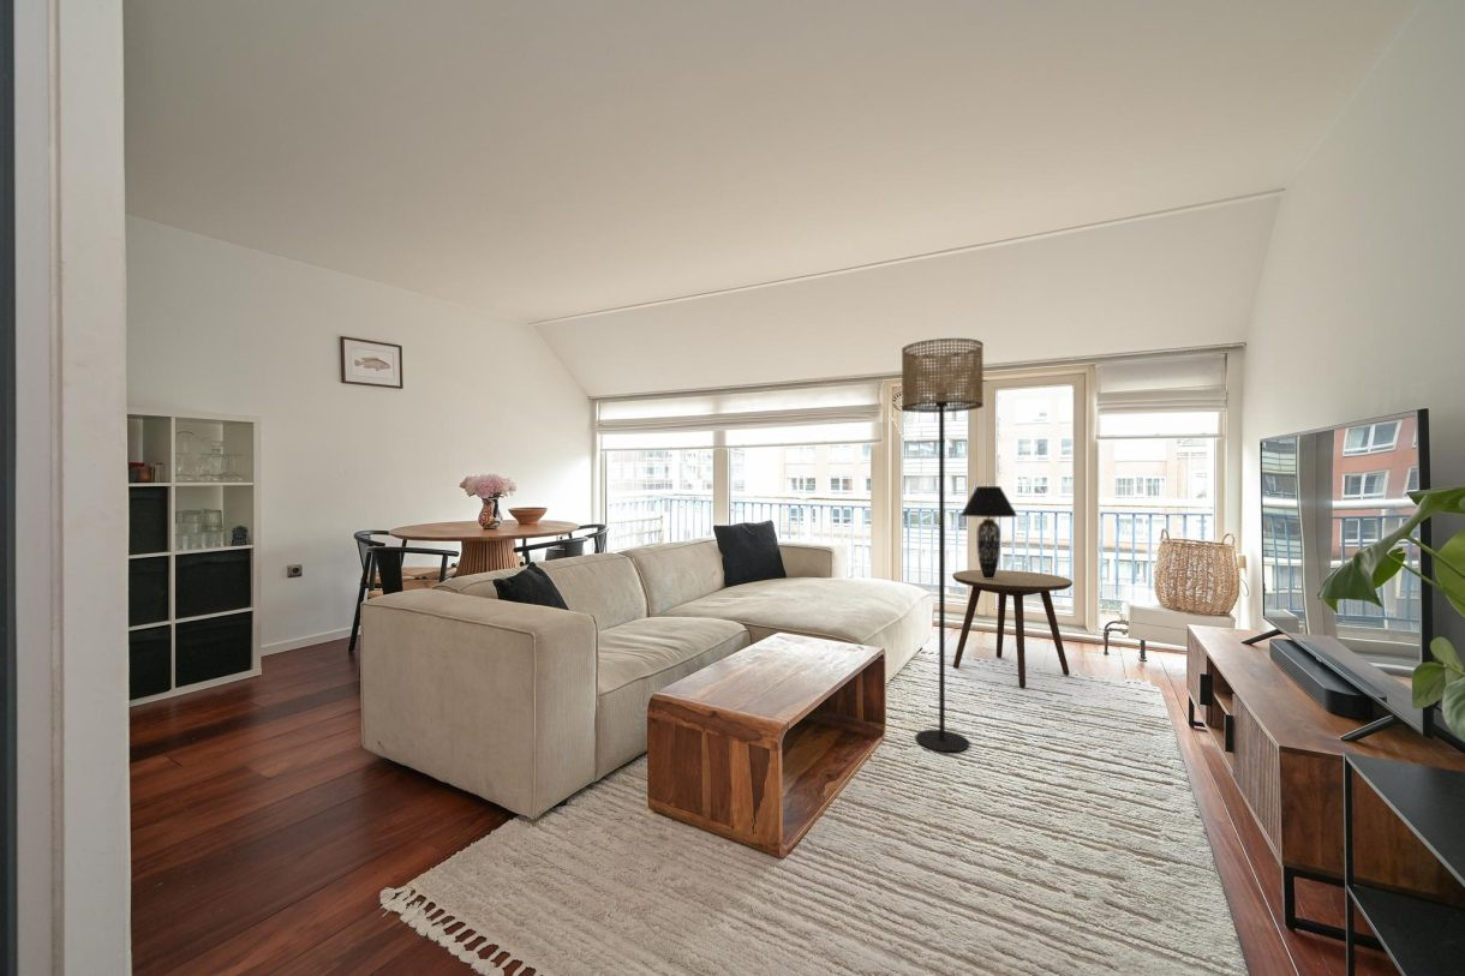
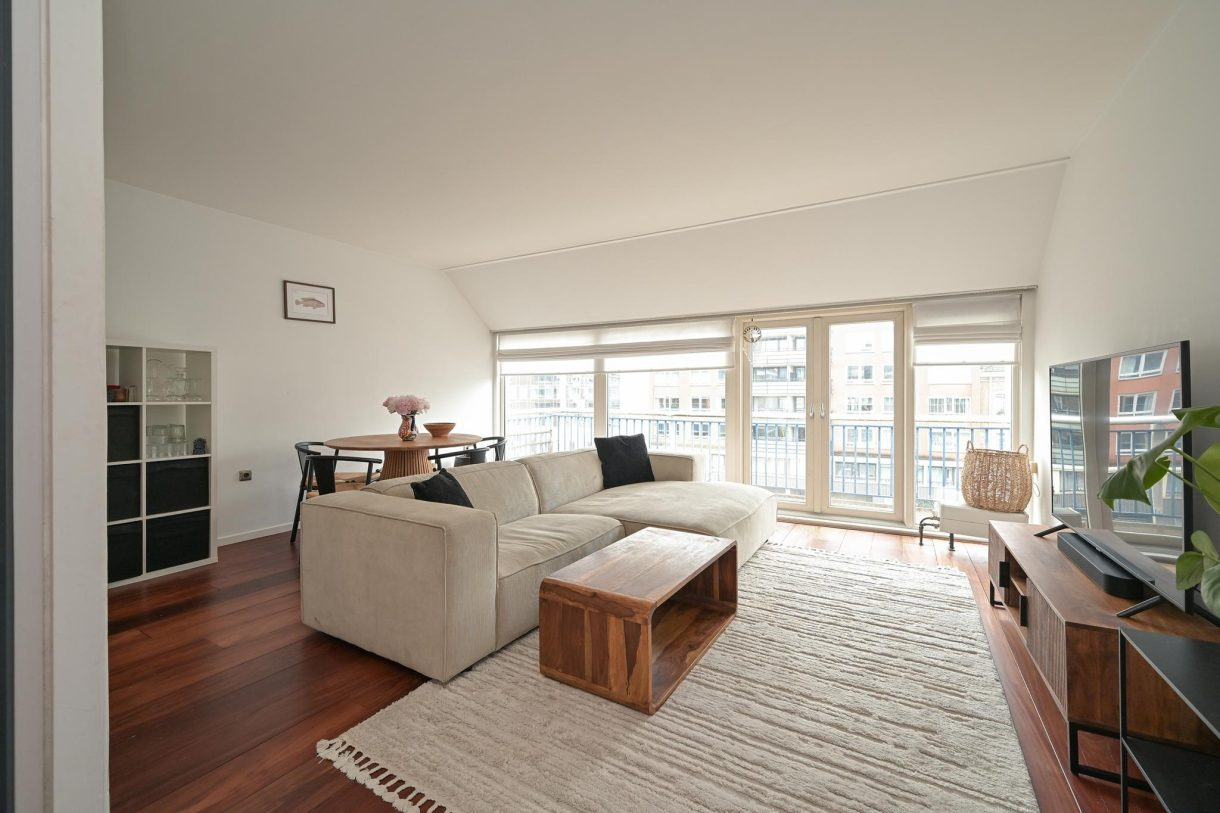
- side table [951,569,1074,689]
- floor lamp [901,337,985,753]
- table lamp [959,485,1018,579]
